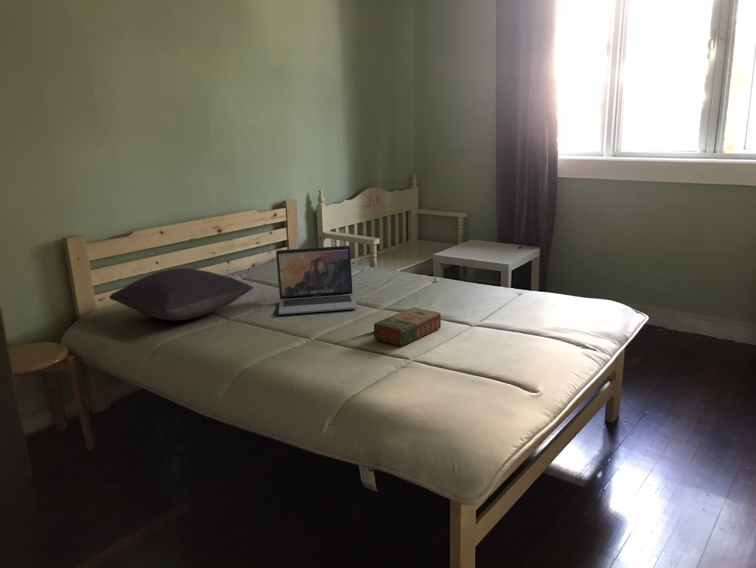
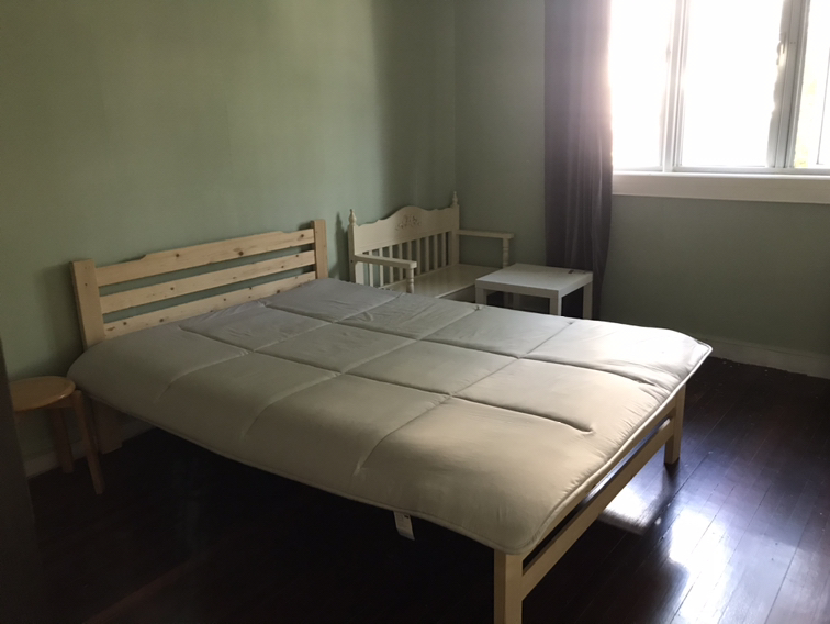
- laptop [275,245,359,316]
- book [373,306,442,347]
- pillow [108,267,255,321]
